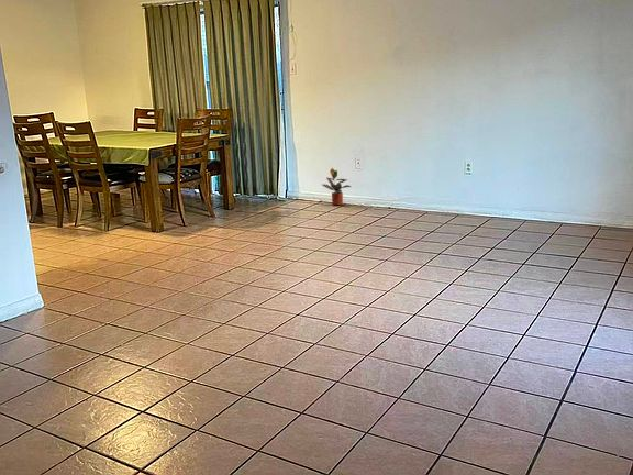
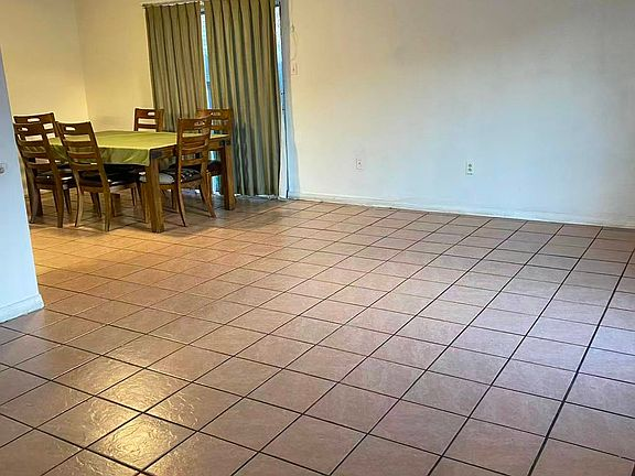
- potted plant [321,167,352,206]
